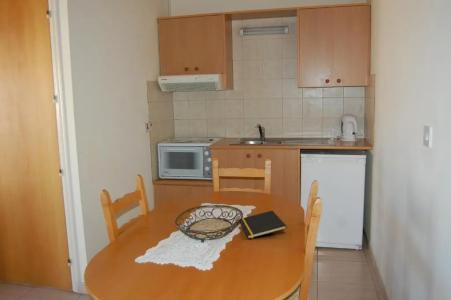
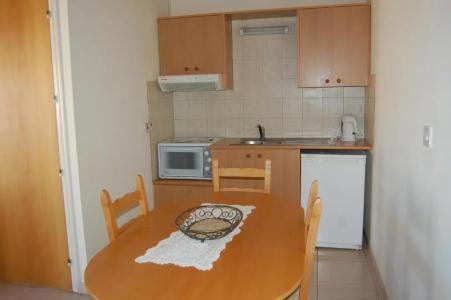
- notepad [238,210,288,240]
